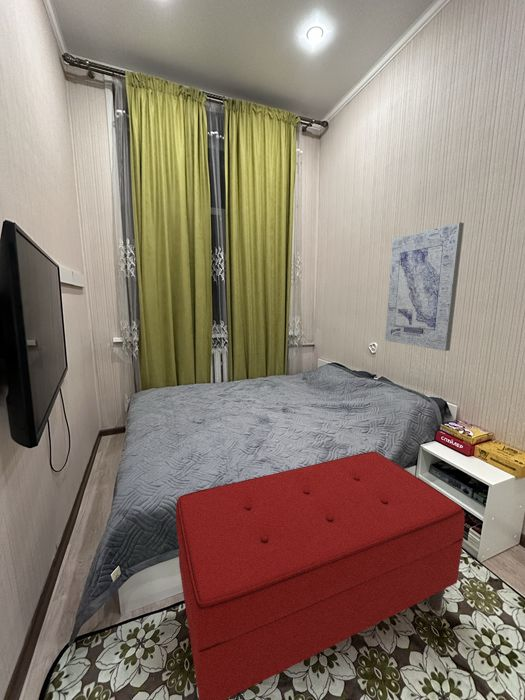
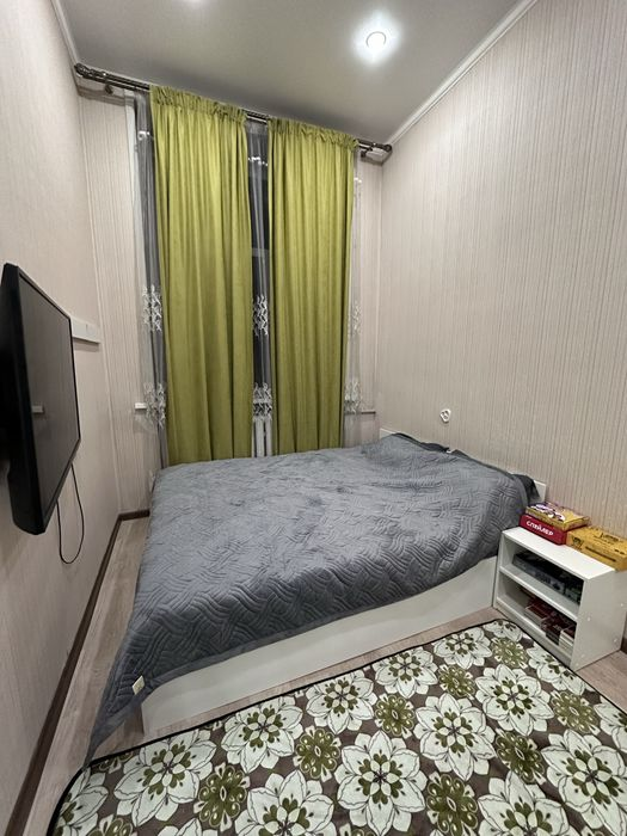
- bench [175,450,466,700]
- wall art [384,221,465,352]
